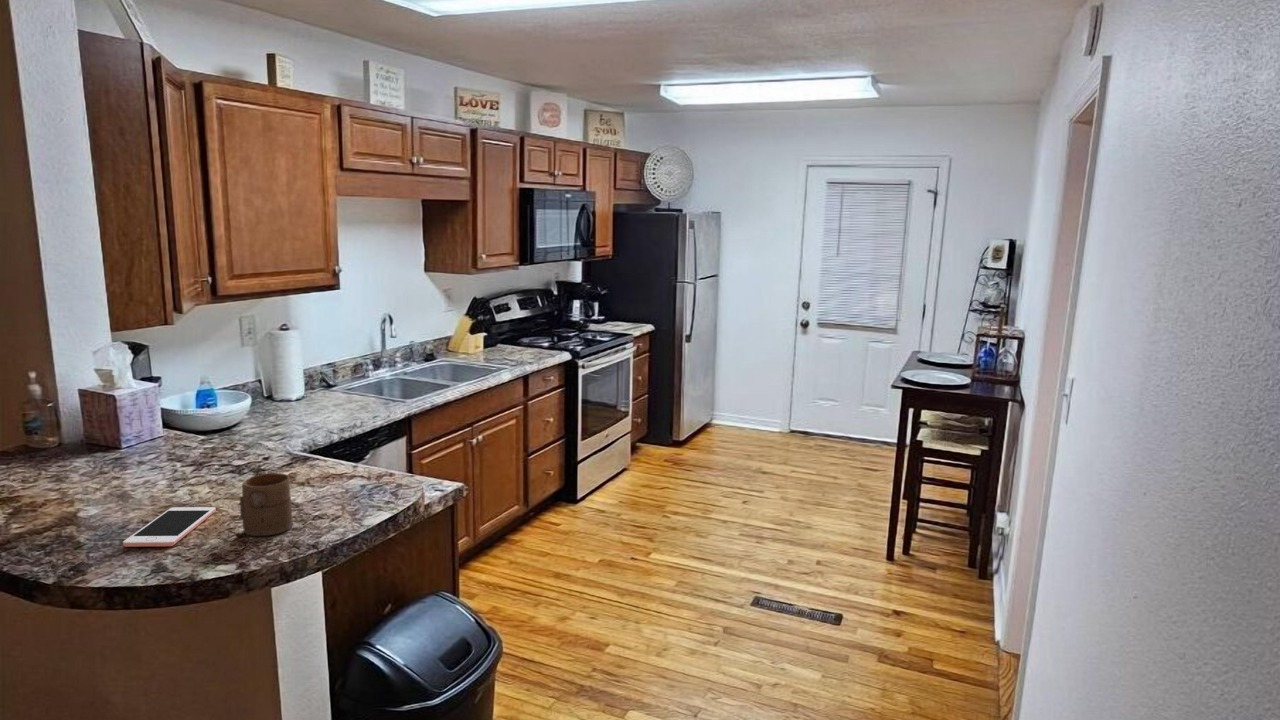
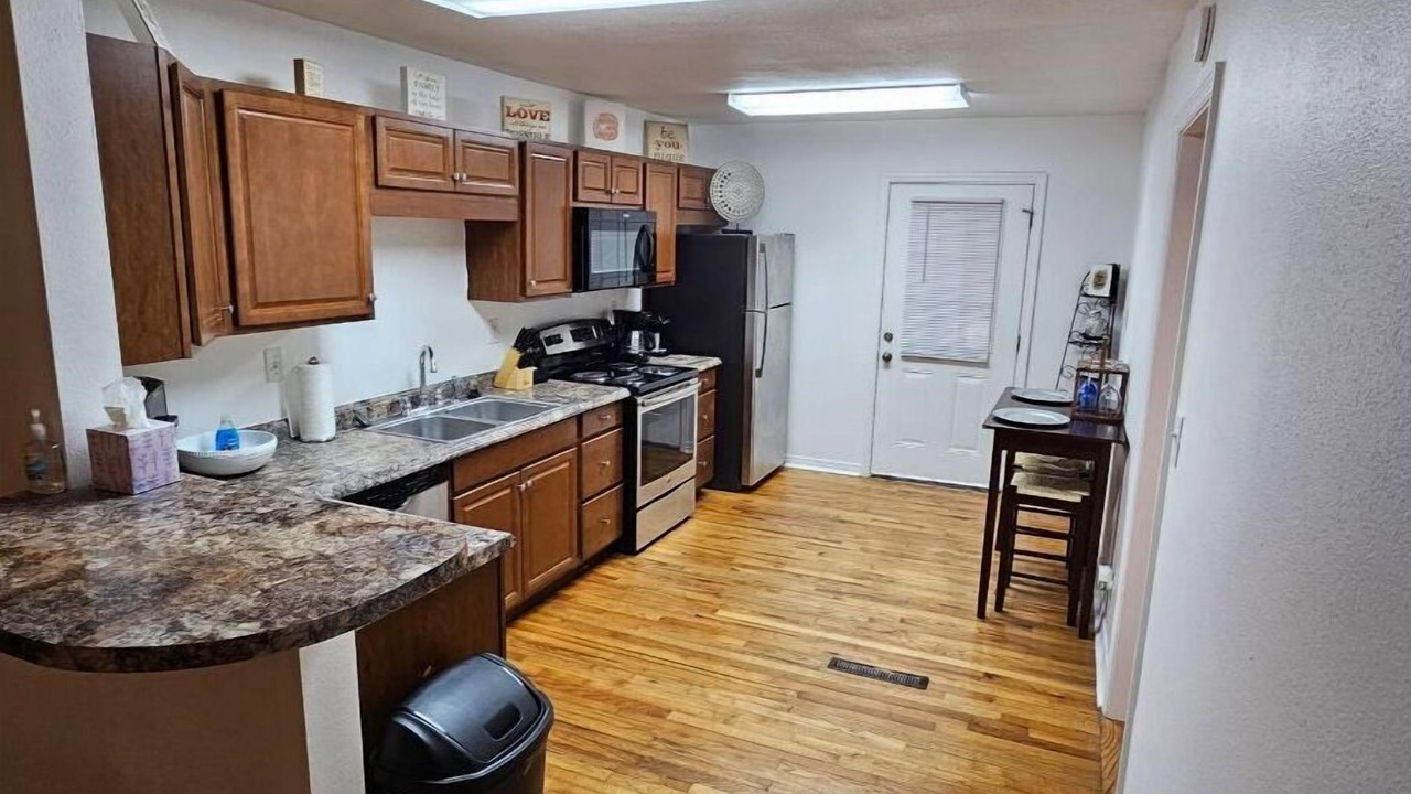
- cup [239,472,294,537]
- cell phone [122,506,217,548]
